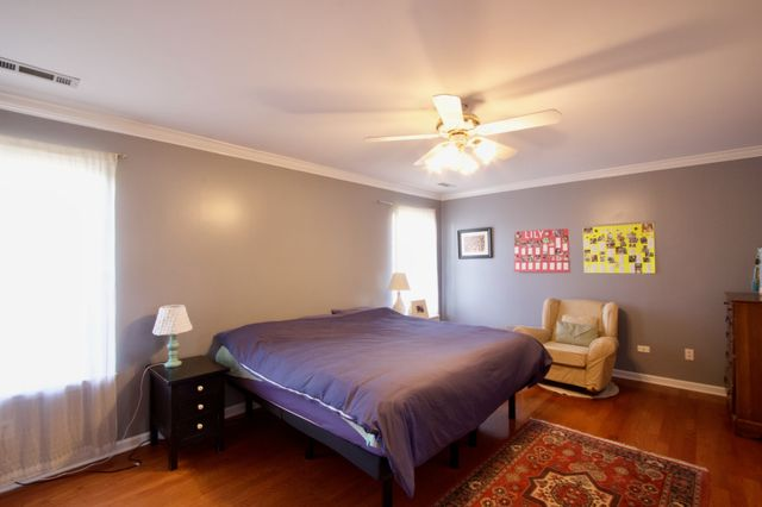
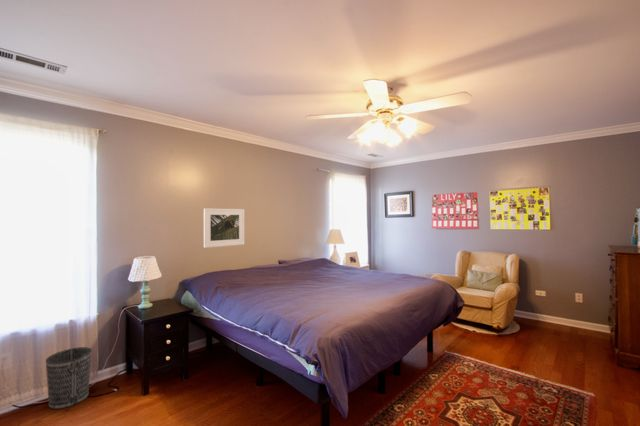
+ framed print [203,207,245,249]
+ wastebasket [45,346,93,410]
